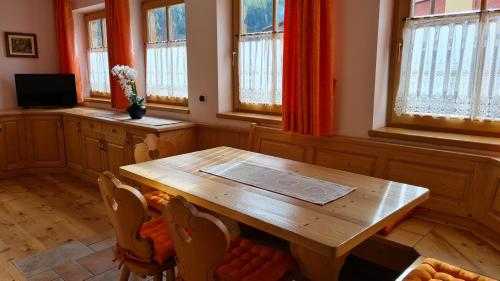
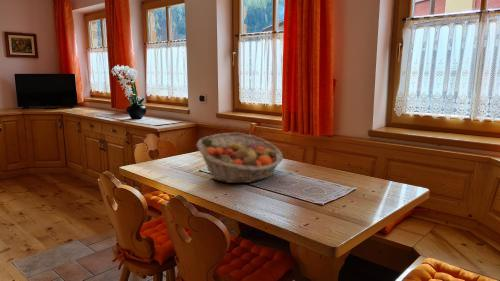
+ fruit basket [196,132,284,184]
